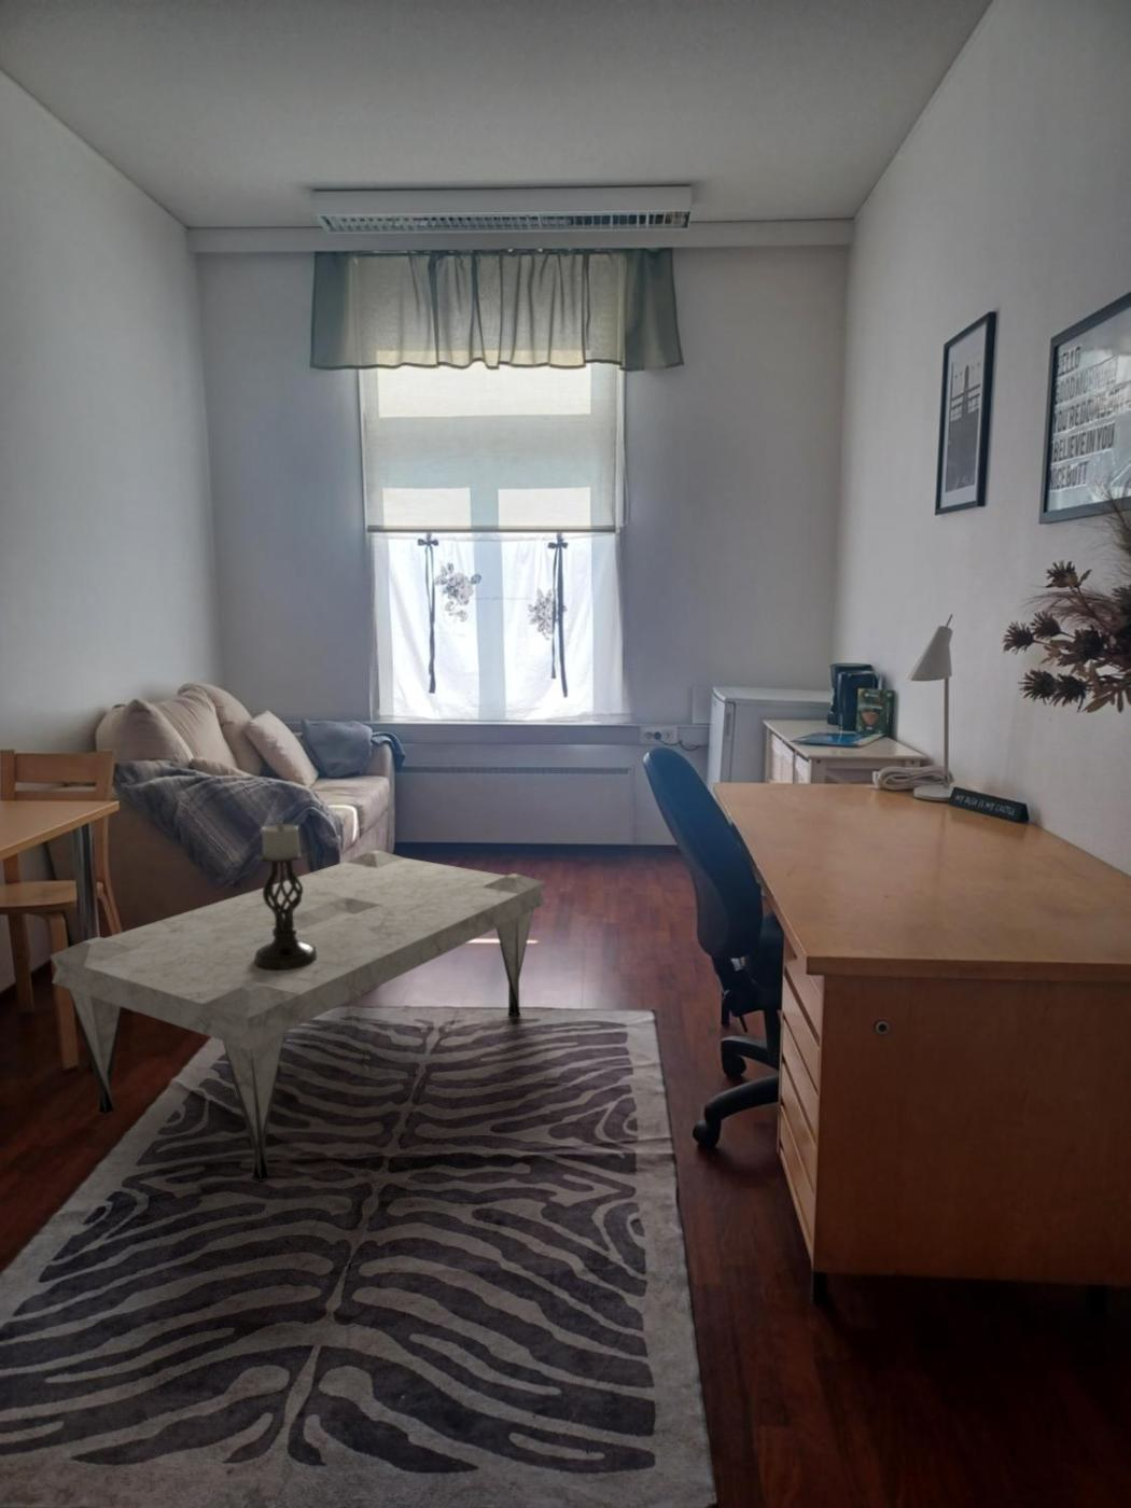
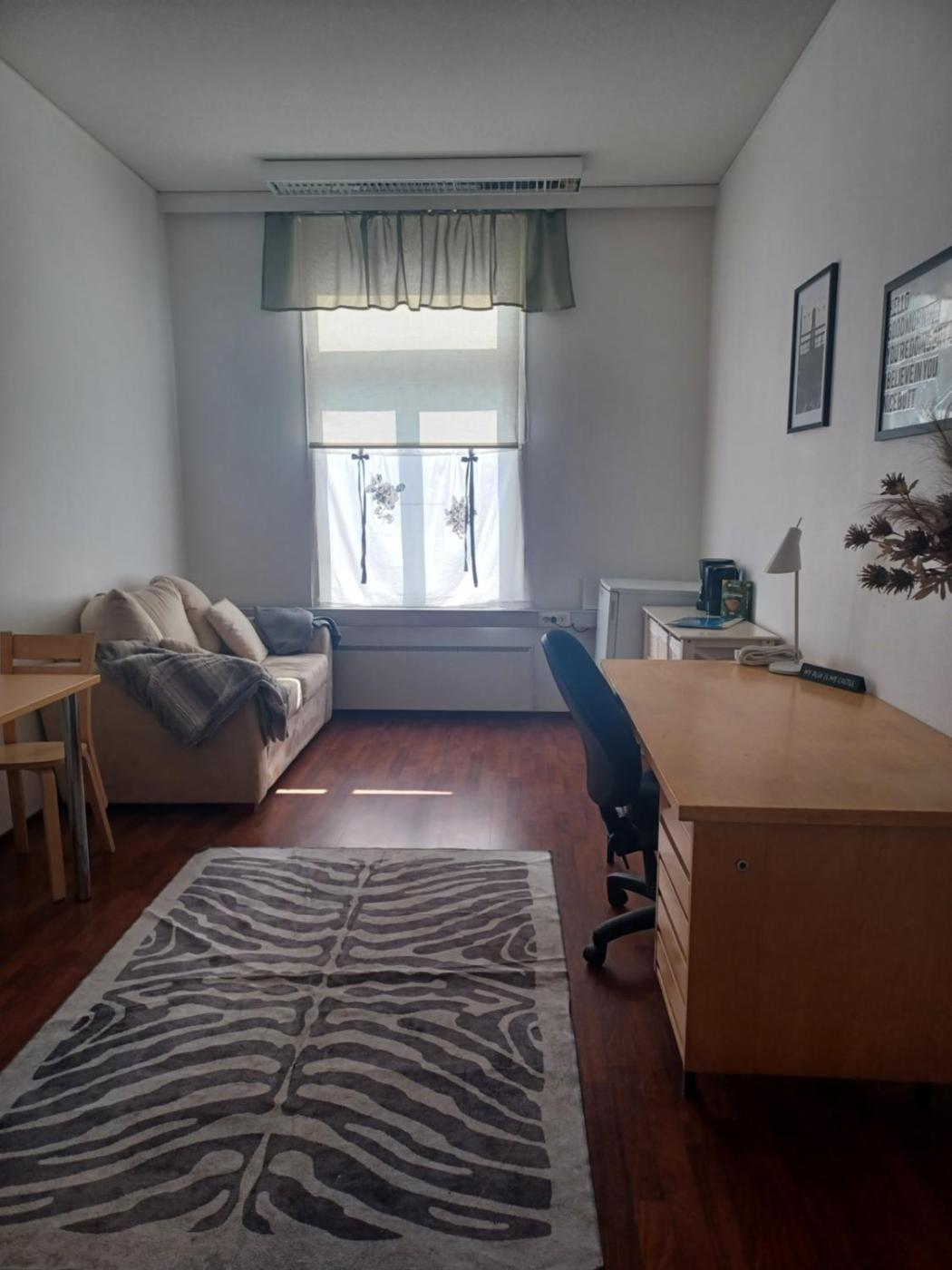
- coffee table [49,849,546,1184]
- candle holder [253,820,317,970]
